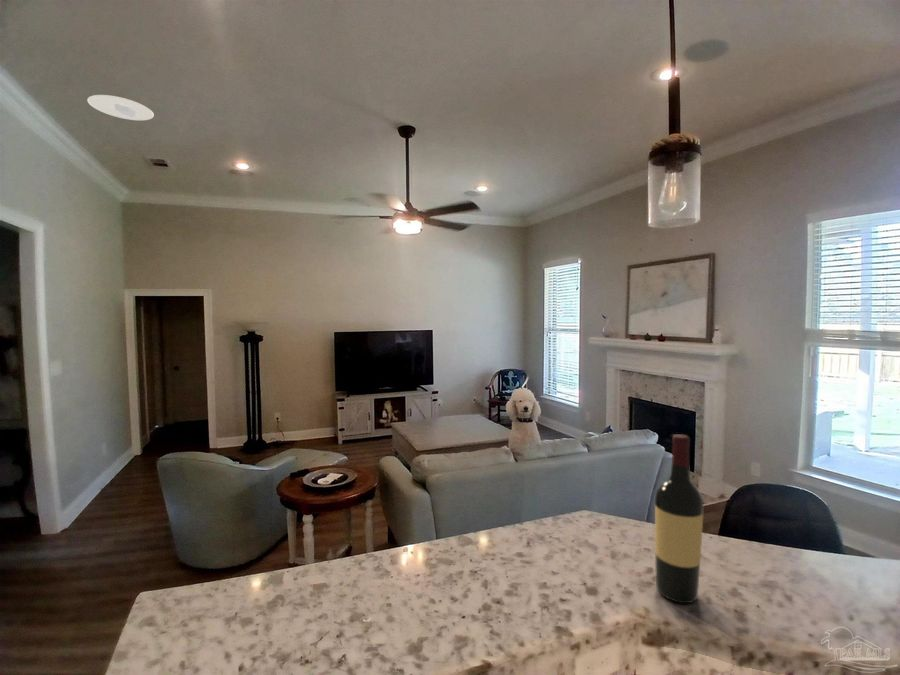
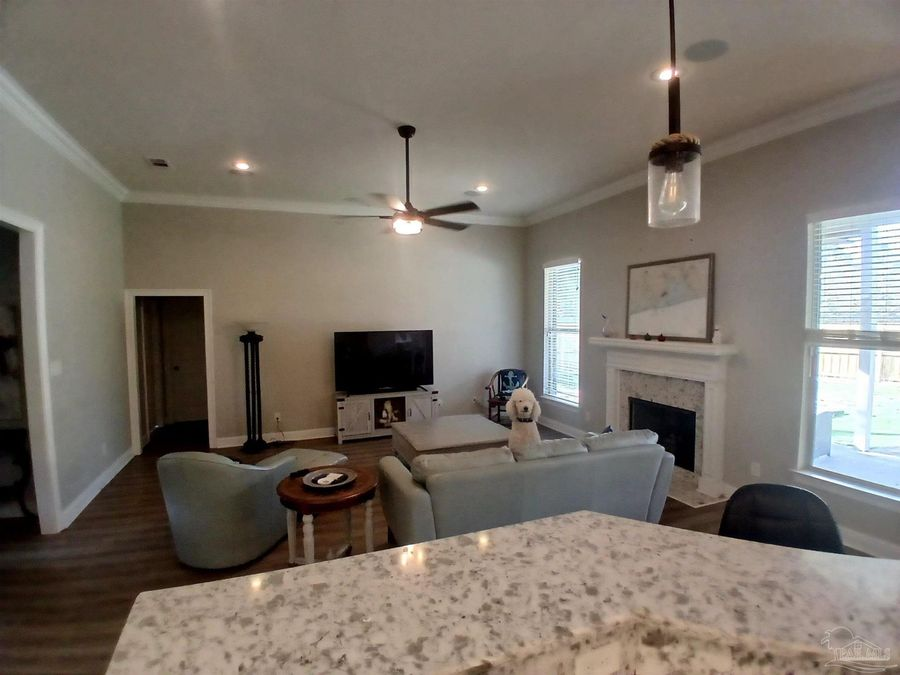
- recessed light [86,94,155,121]
- wine bottle [654,433,704,604]
